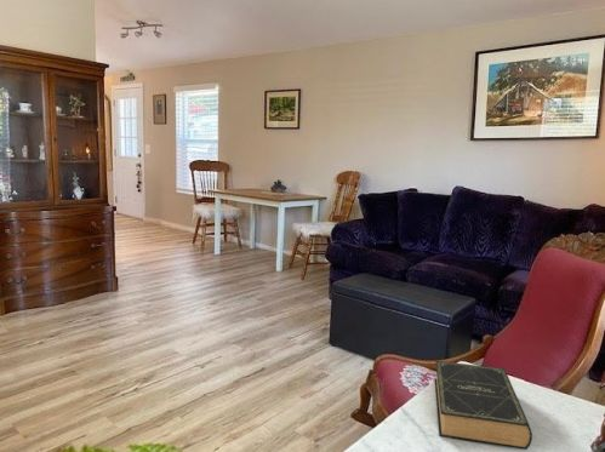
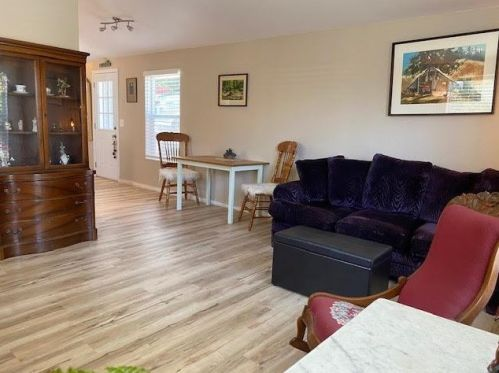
- book [433,360,533,451]
